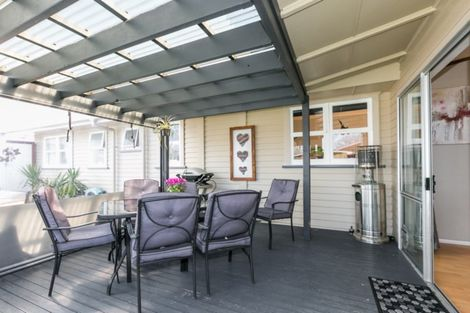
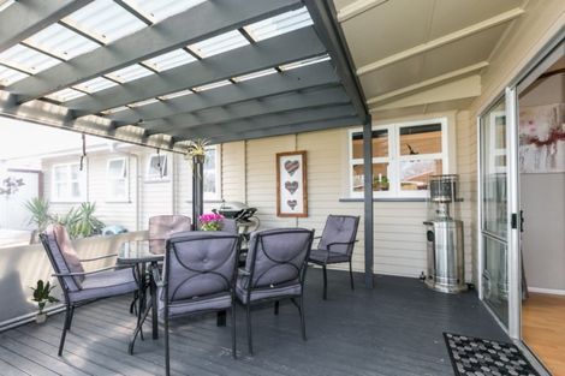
+ potted plant [28,279,61,324]
